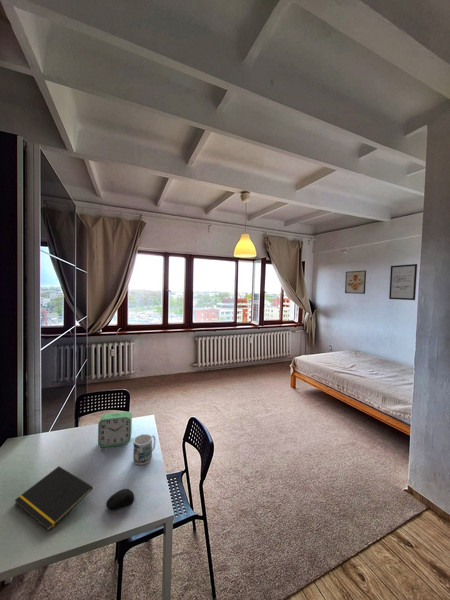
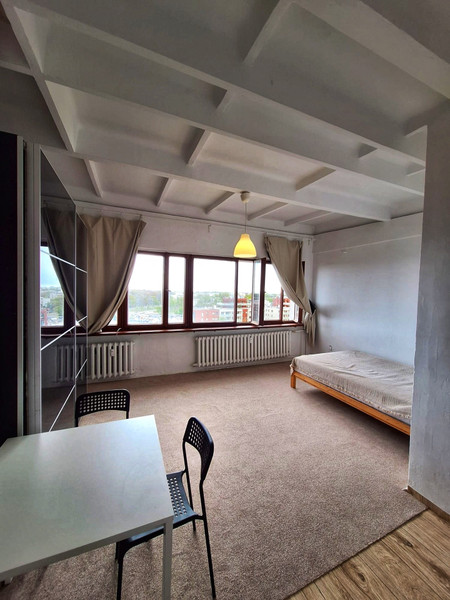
- alarm clock [97,411,133,448]
- wall art [388,263,418,301]
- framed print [344,269,367,295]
- mug [132,433,157,466]
- notepad [14,465,94,532]
- computer mouse [105,488,135,511]
